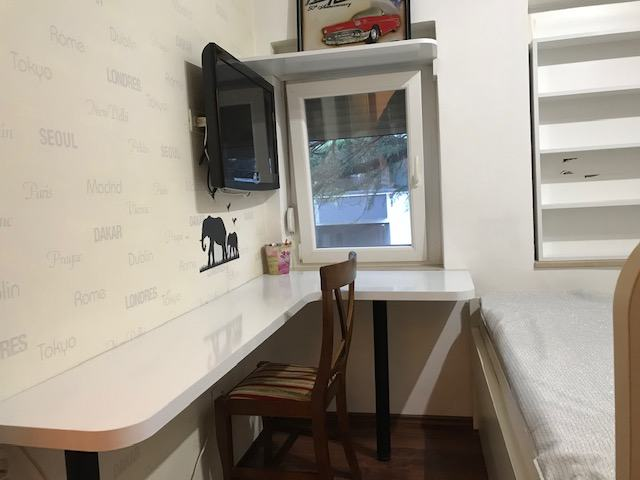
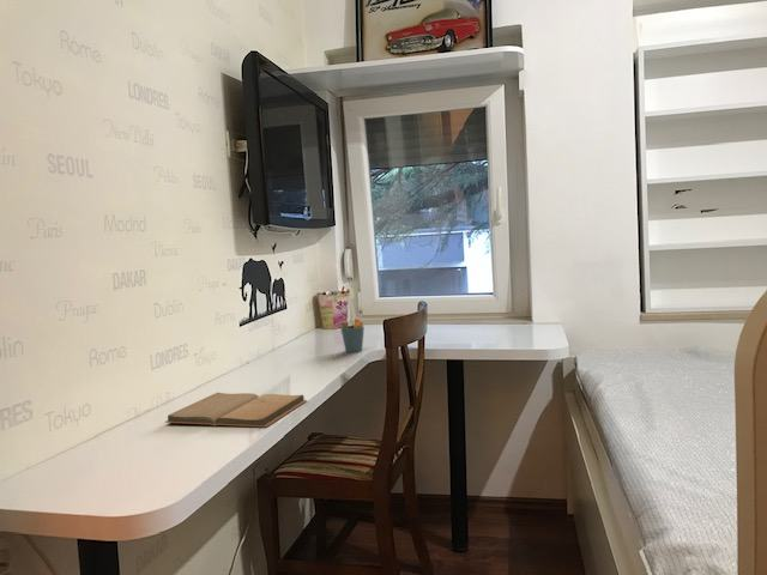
+ book [164,392,308,428]
+ pen holder [339,311,366,353]
